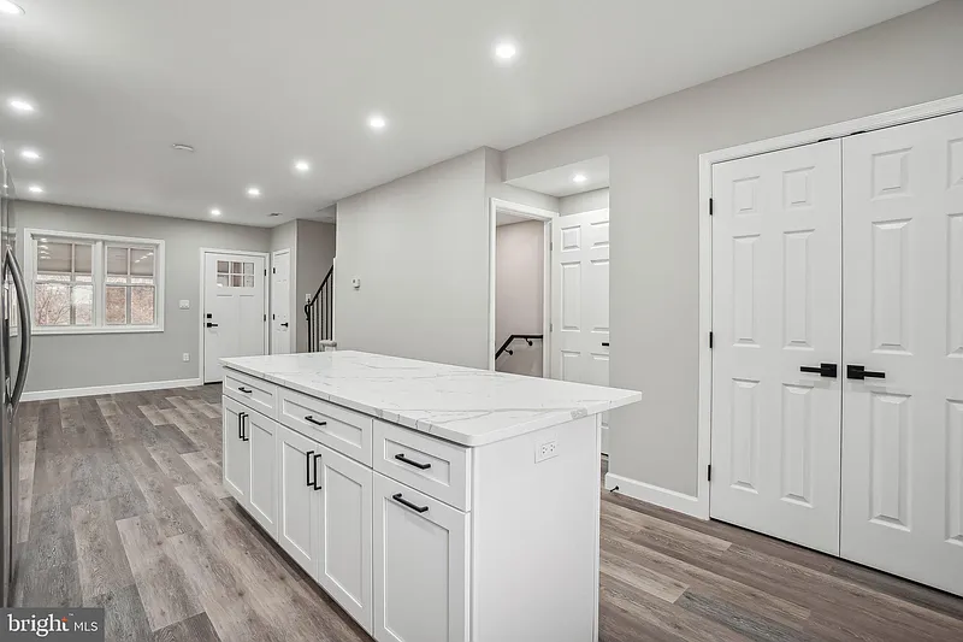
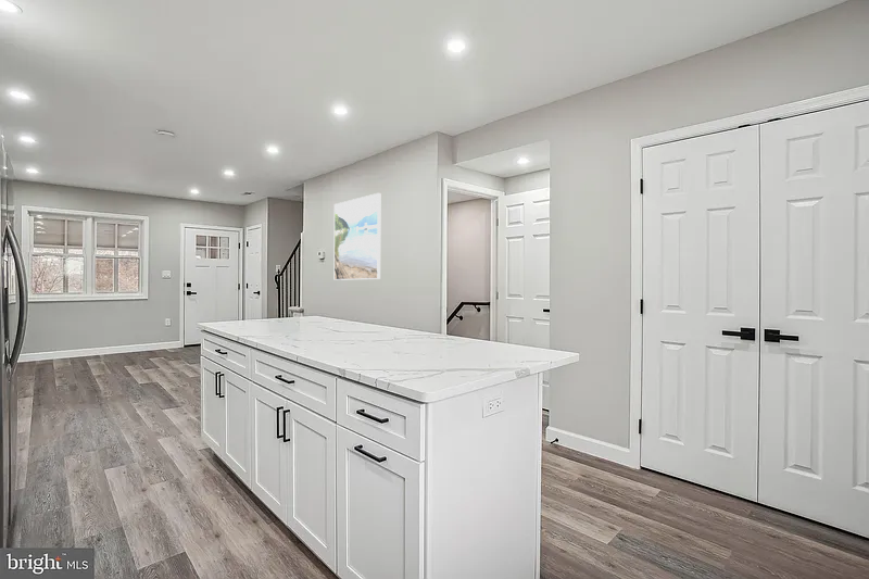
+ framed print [333,192,381,281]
